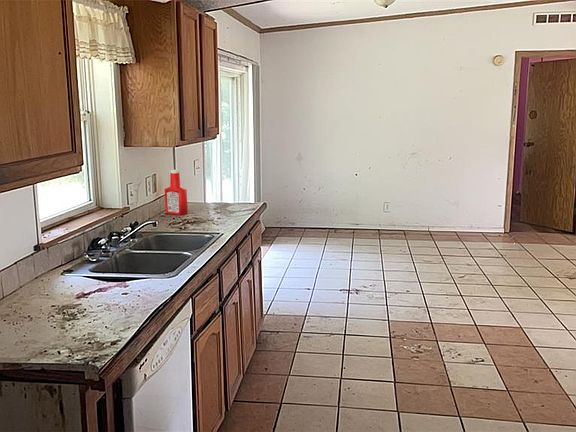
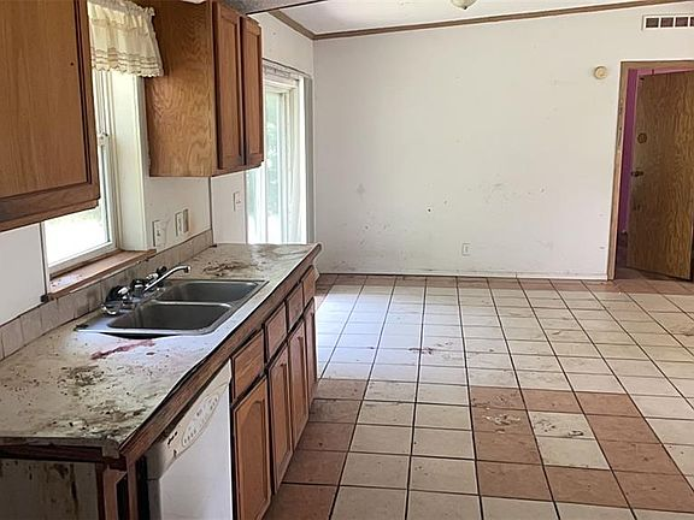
- soap bottle [164,169,189,216]
